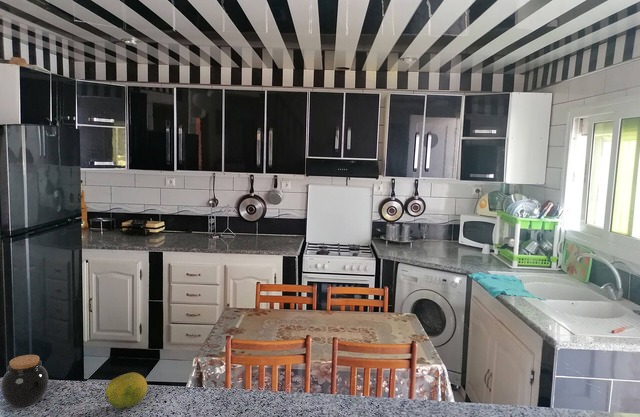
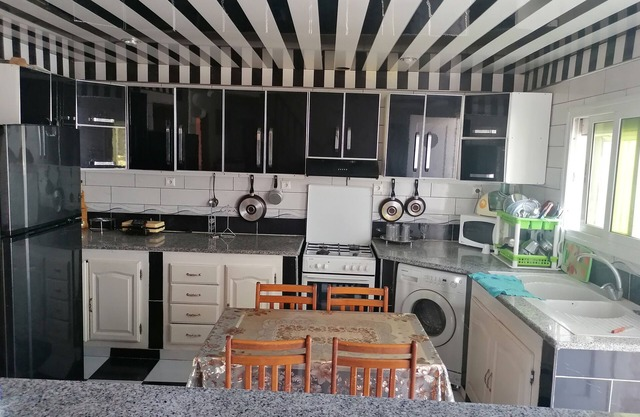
- fruit [105,371,148,410]
- jar [0,354,49,408]
